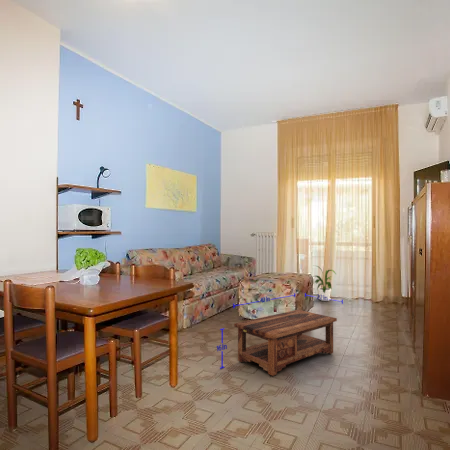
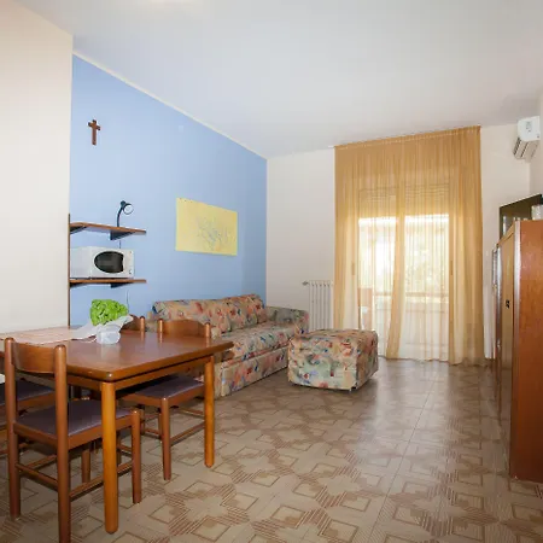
- coffee table [216,292,344,377]
- house plant [313,264,337,302]
